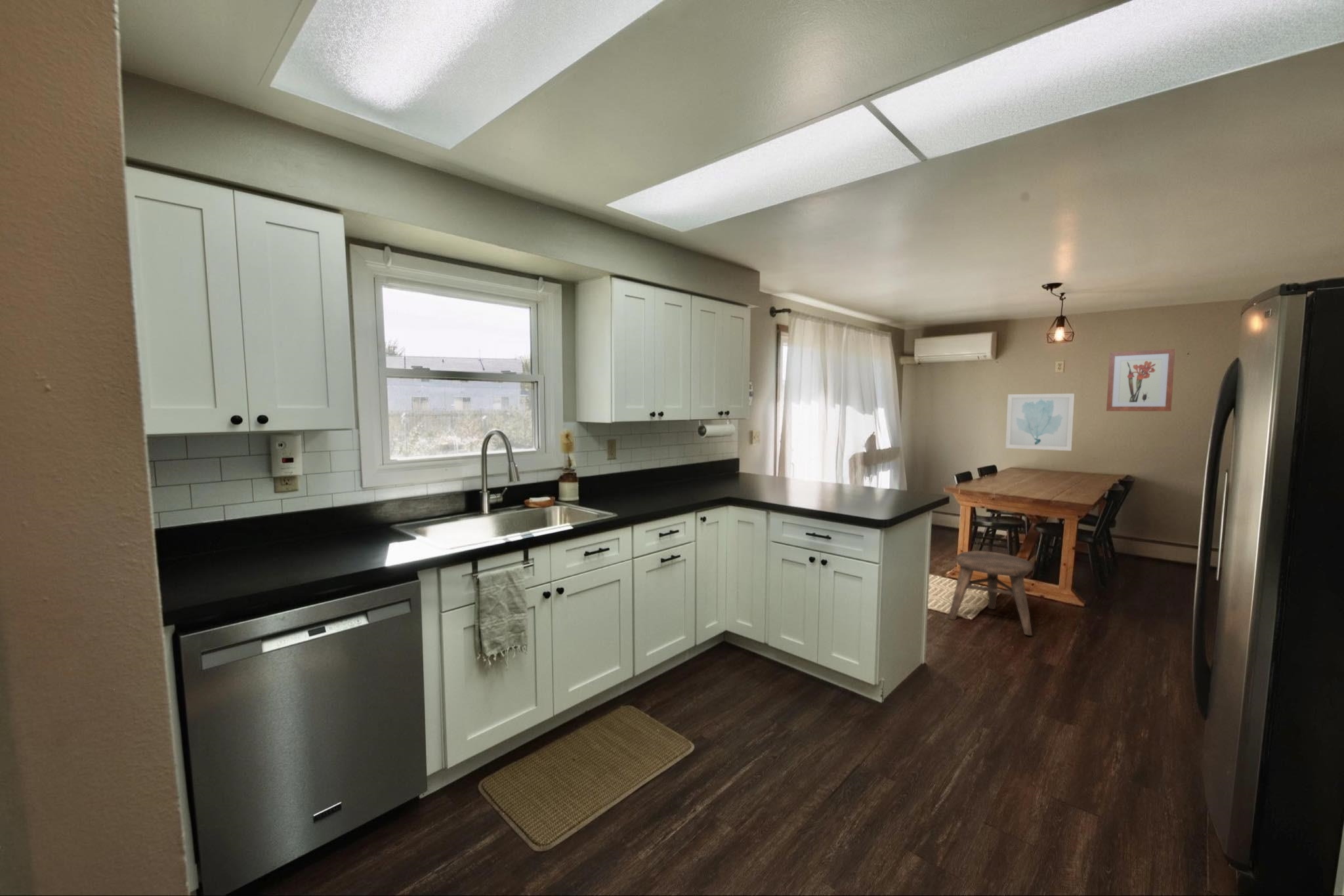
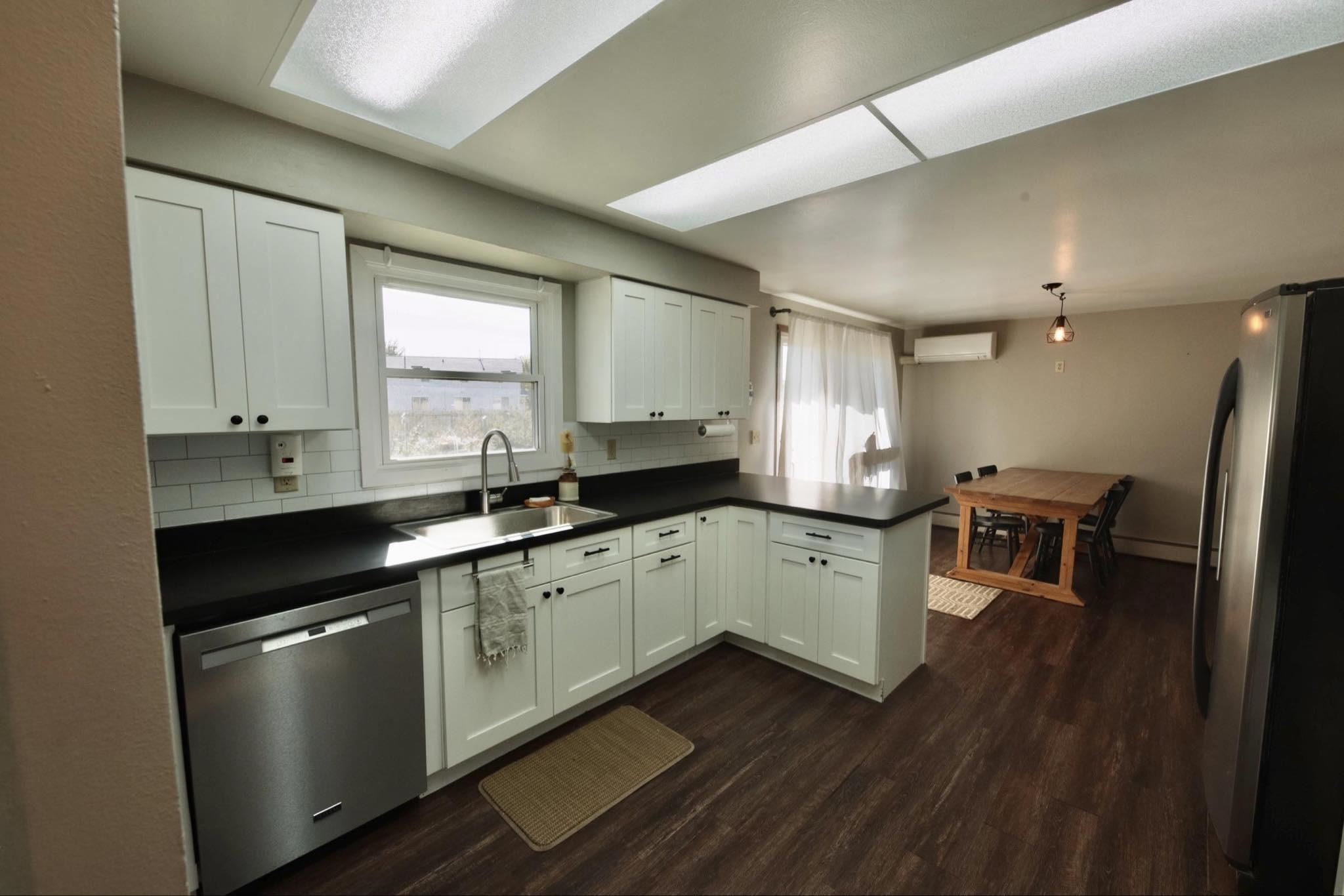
- stool [948,550,1034,636]
- wall art [1106,348,1176,412]
- wall art [1005,393,1075,451]
